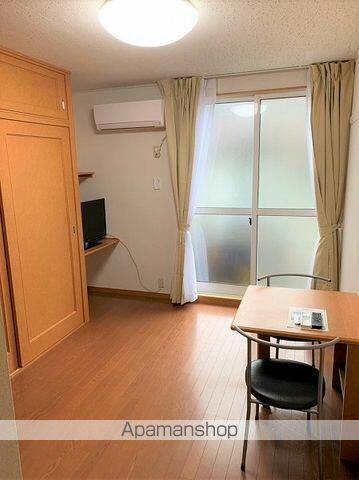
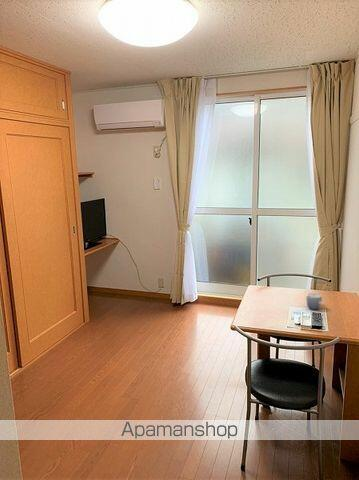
+ mug [305,292,323,310]
